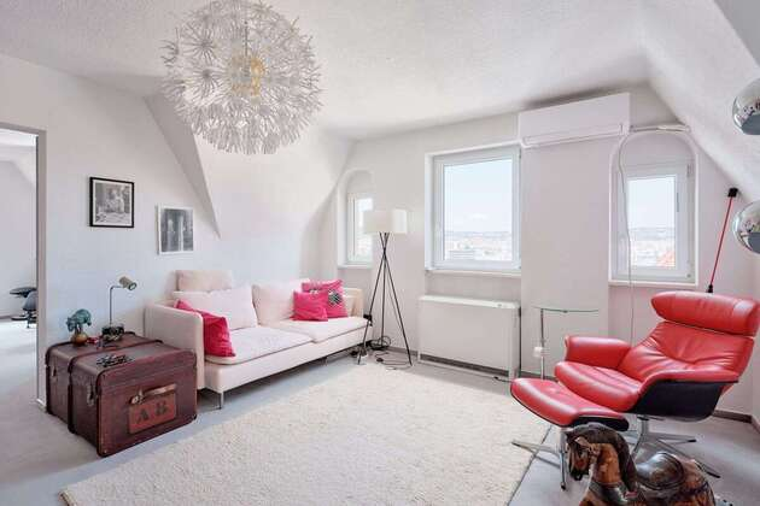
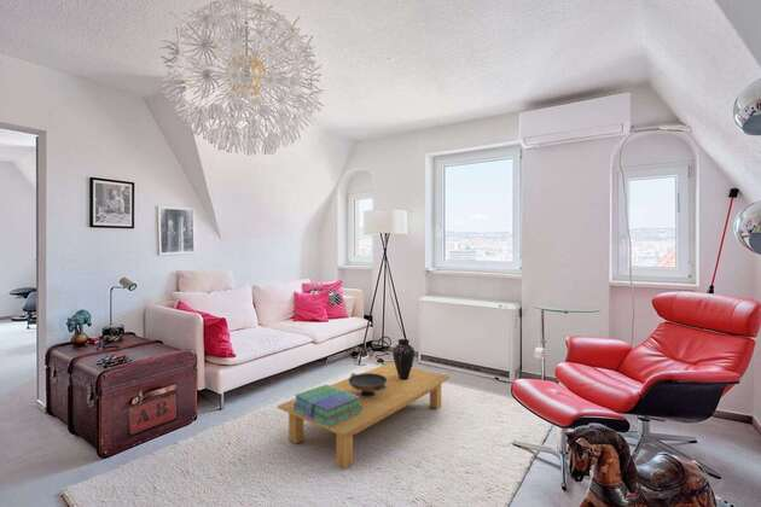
+ stack of books [292,384,362,427]
+ decorative bowl [348,372,388,398]
+ vase [391,338,416,380]
+ coffee table [277,362,451,470]
